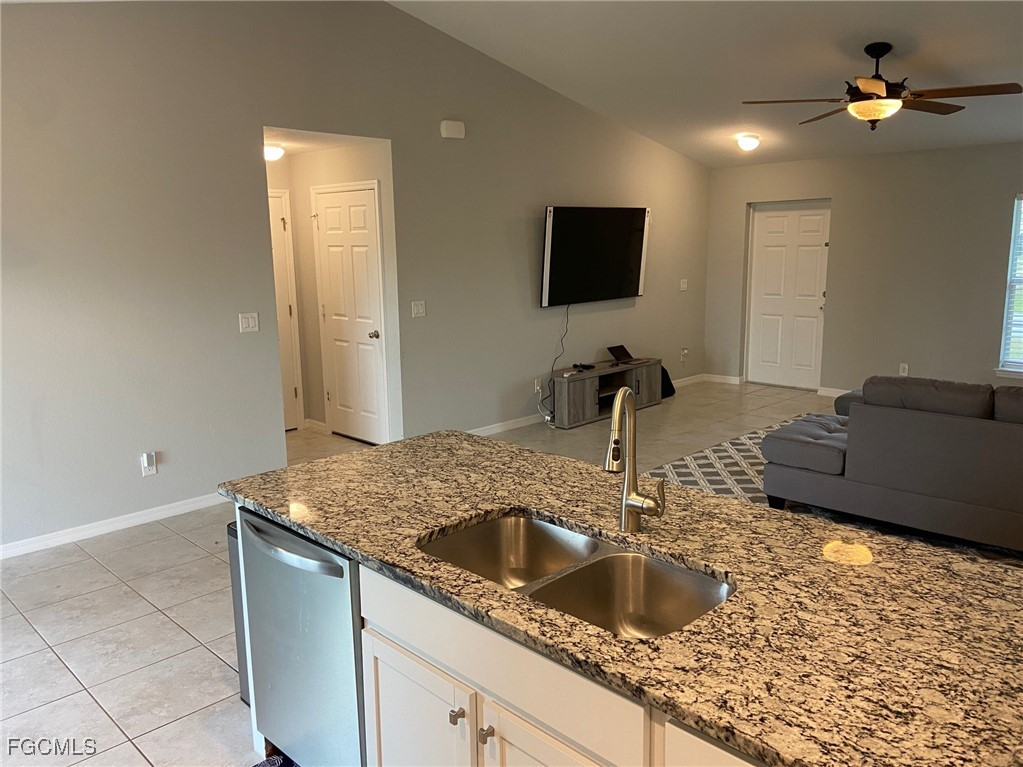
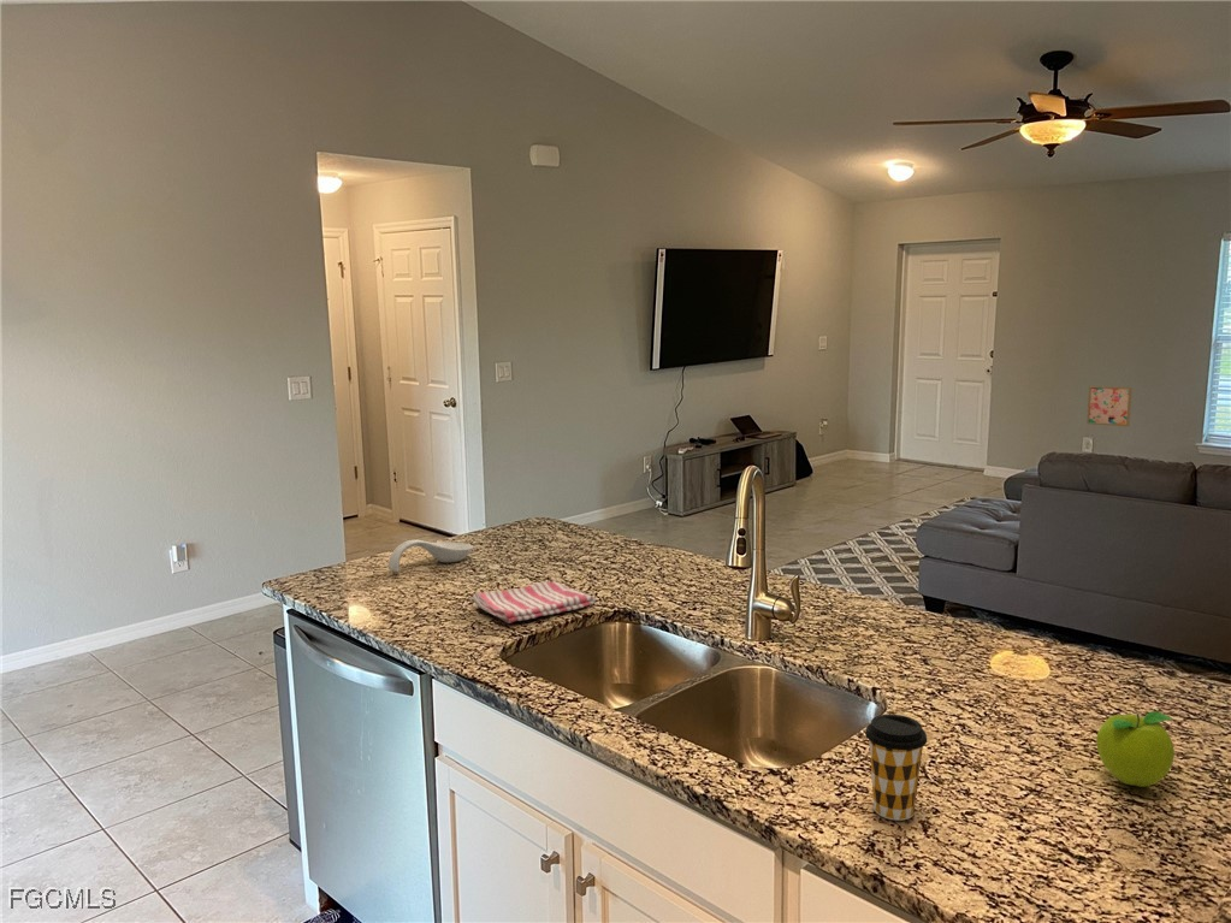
+ spoon rest [387,539,474,573]
+ coffee cup [864,714,928,822]
+ fruit [1095,710,1176,788]
+ dish towel [472,580,597,625]
+ wall art [1085,385,1134,427]
